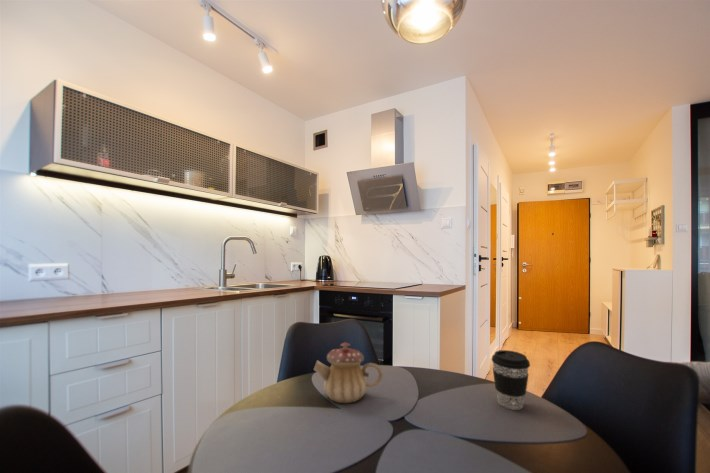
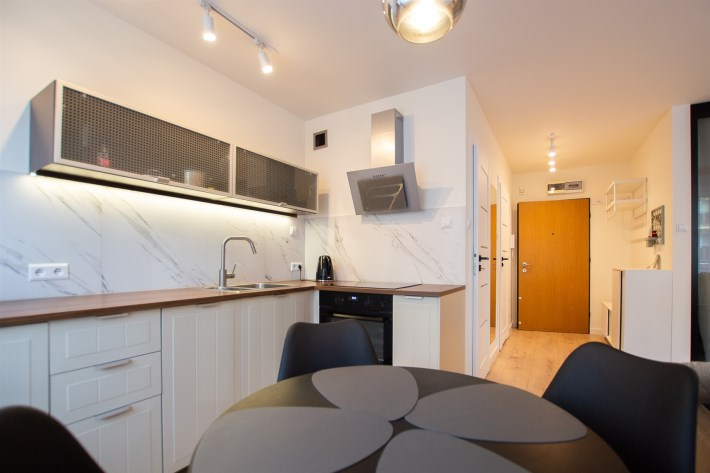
- teapot [313,341,384,404]
- coffee cup [491,349,531,411]
